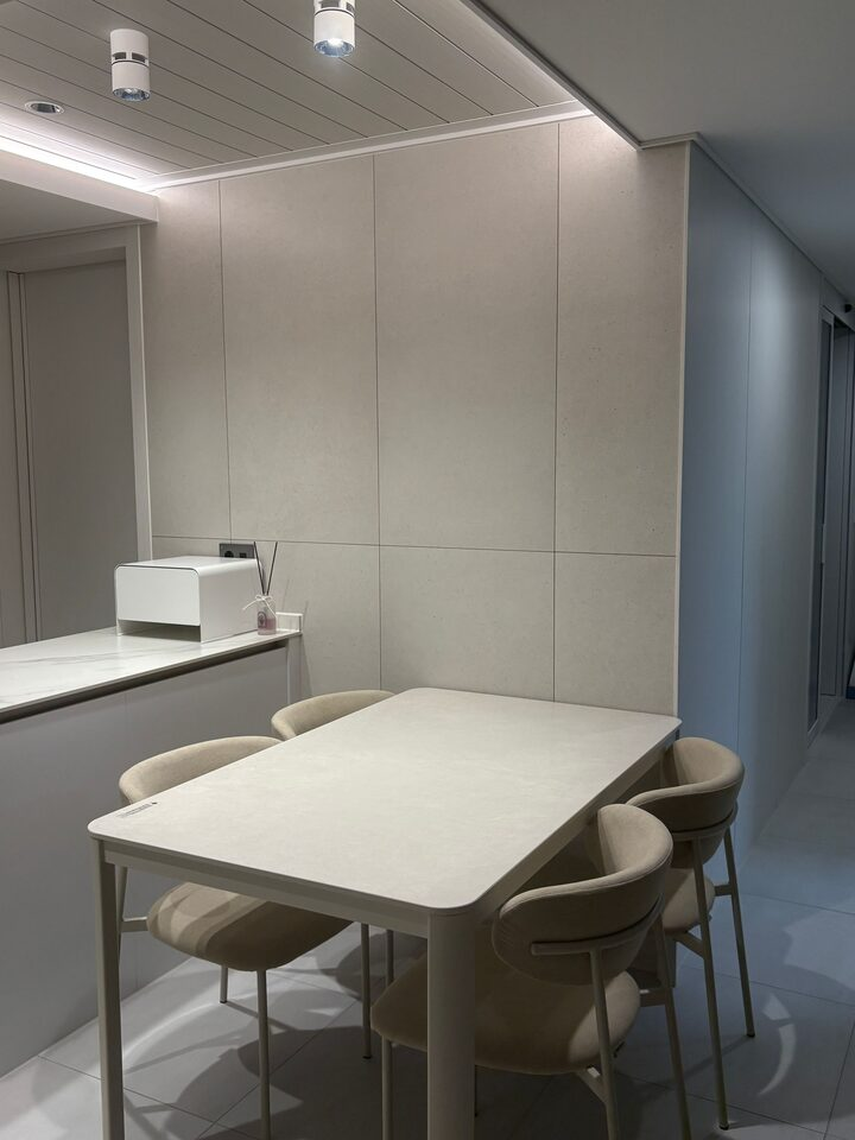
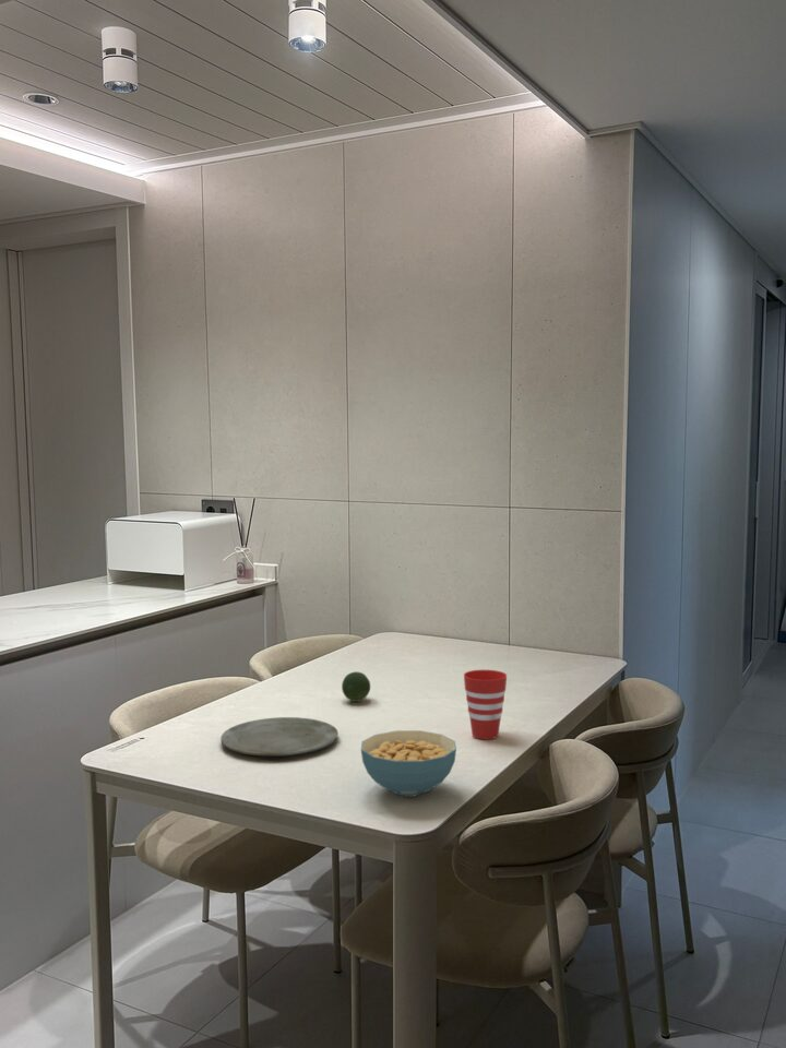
+ cereal bowl [360,729,457,798]
+ cup [463,668,508,740]
+ fruit [341,670,371,703]
+ plate [219,716,340,757]
